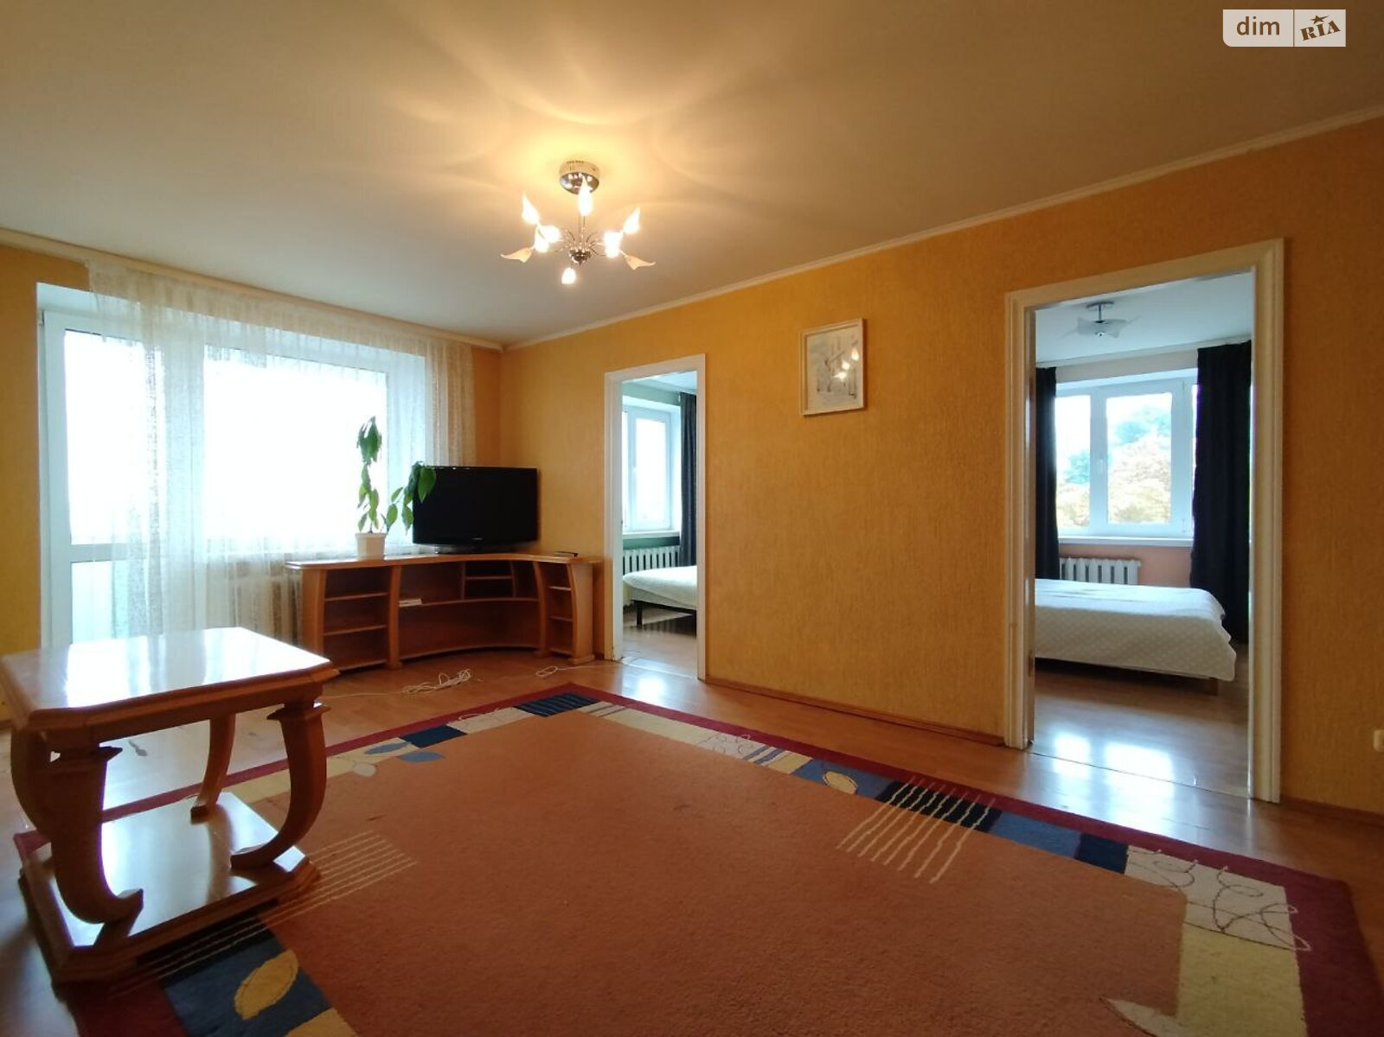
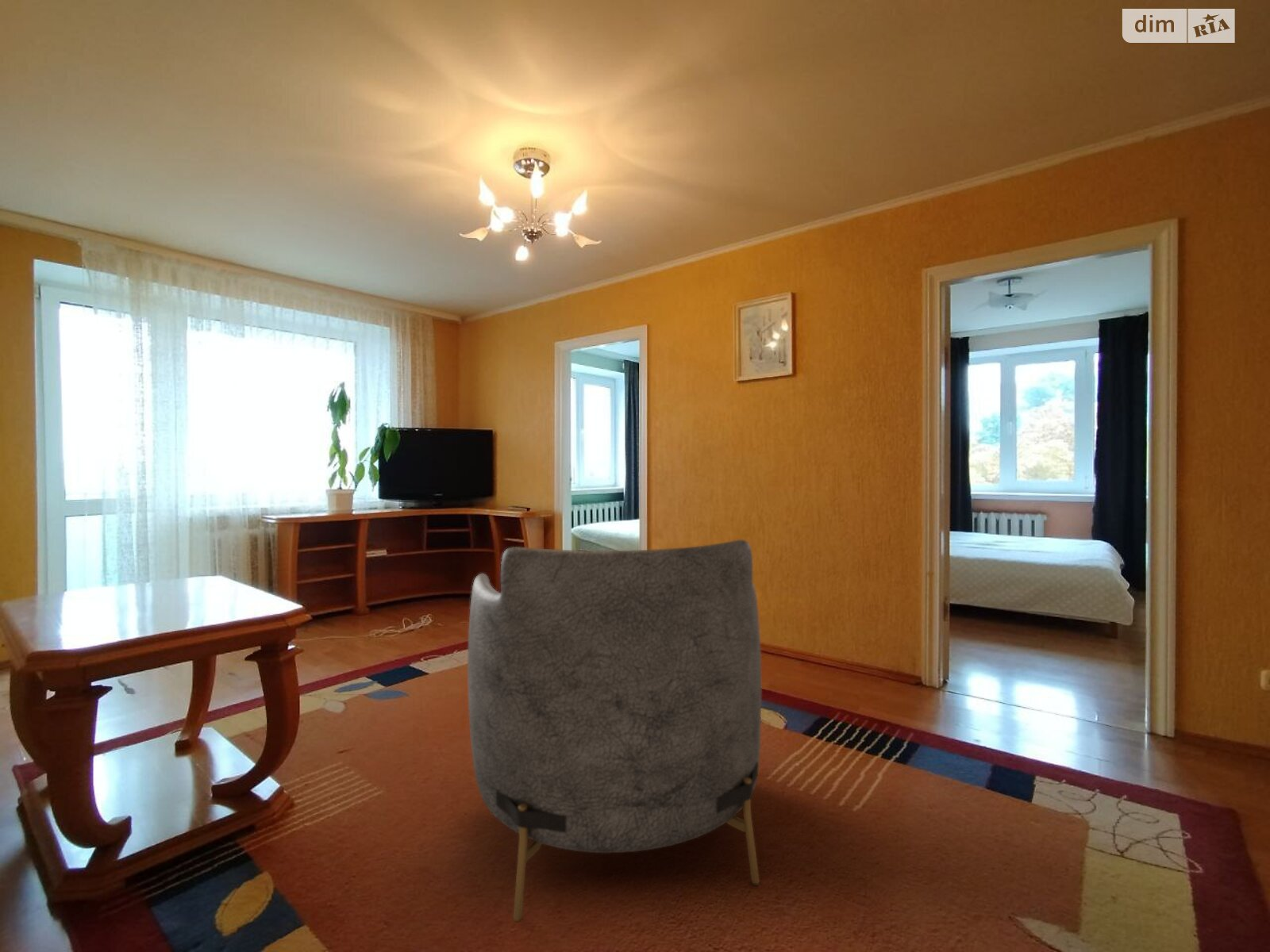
+ armchair [467,539,762,923]
